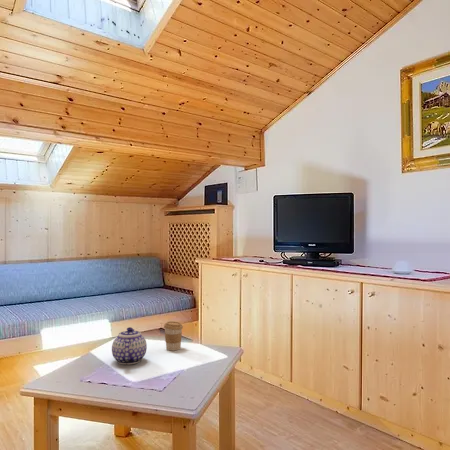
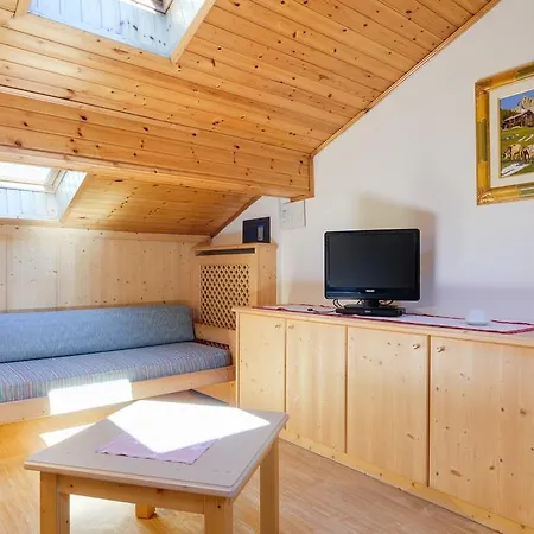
- teapot [111,326,148,365]
- coffee cup [163,320,184,351]
